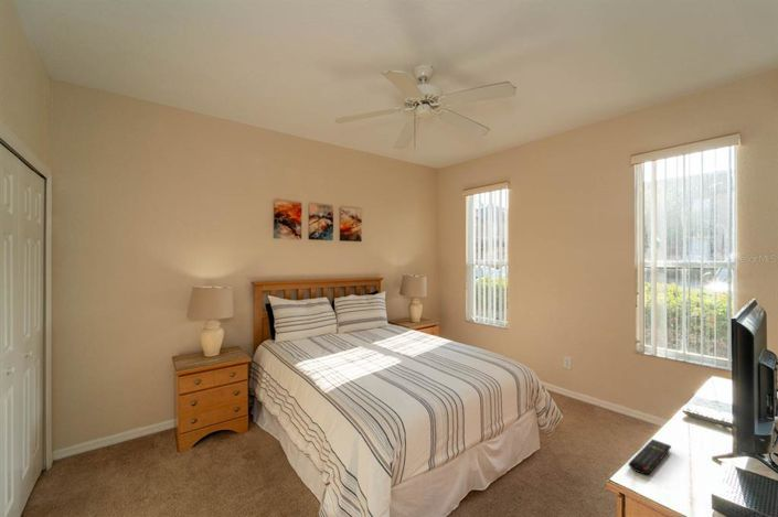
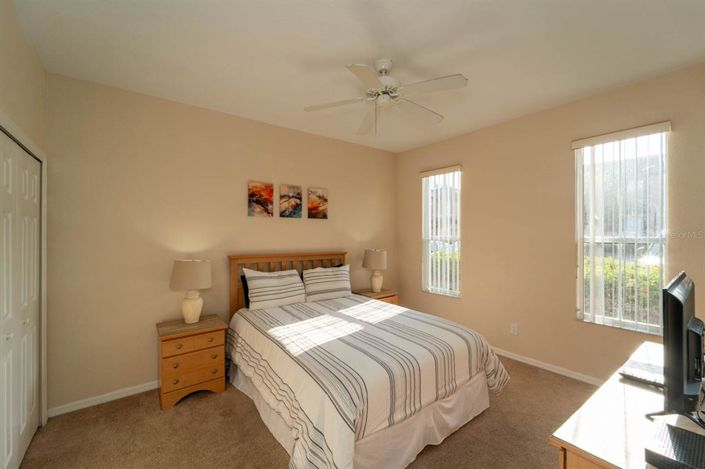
- remote control [628,438,672,475]
